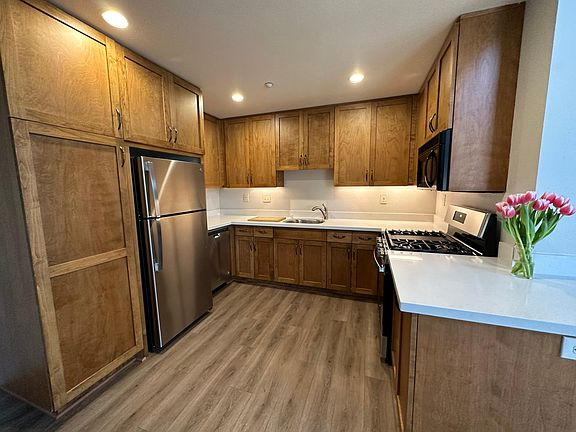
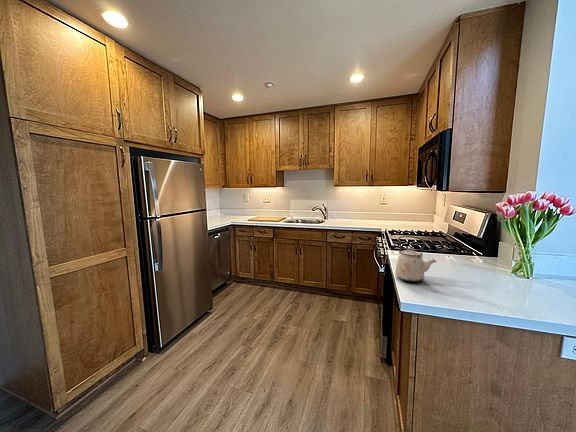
+ kettle [394,235,437,283]
